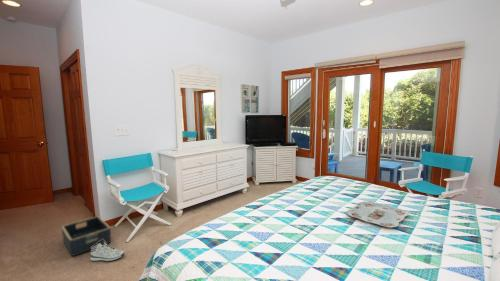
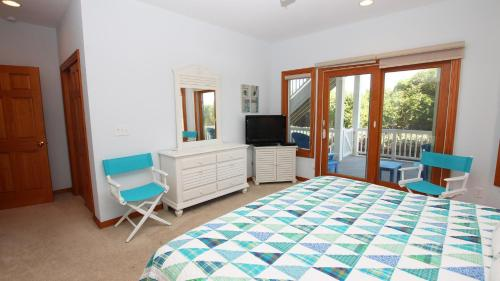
- serving tray [346,201,410,228]
- sneaker [89,239,125,263]
- basket [61,215,112,257]
